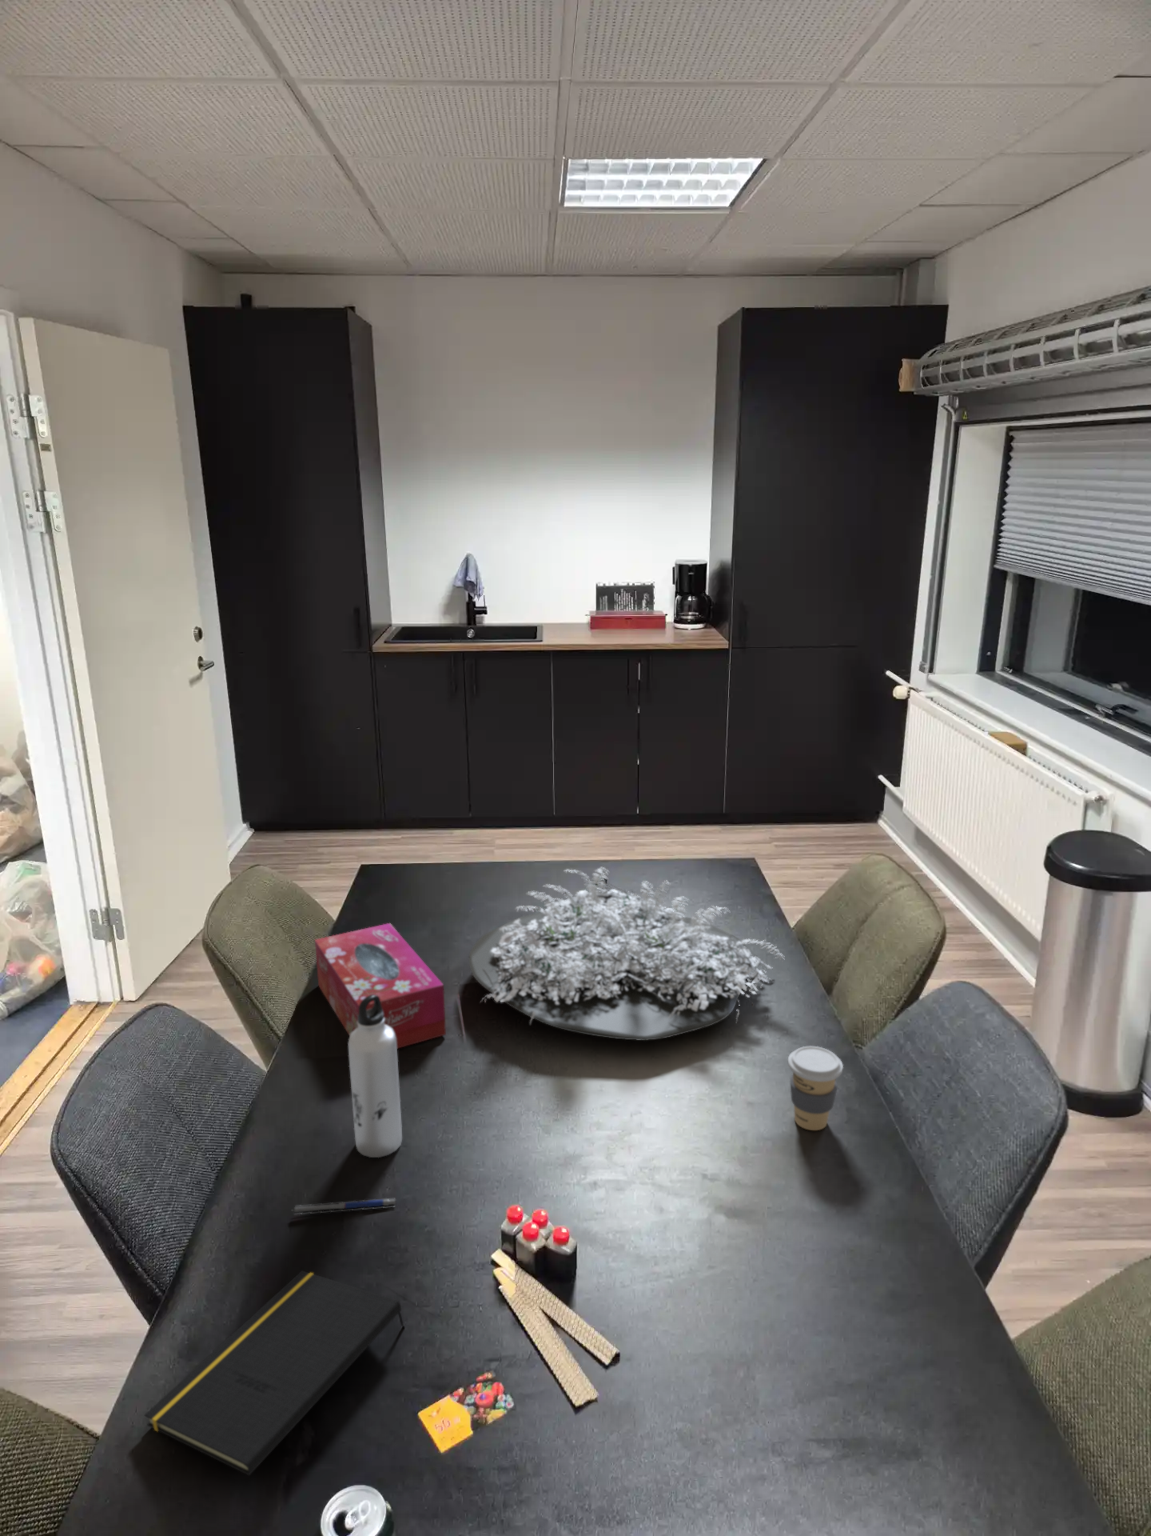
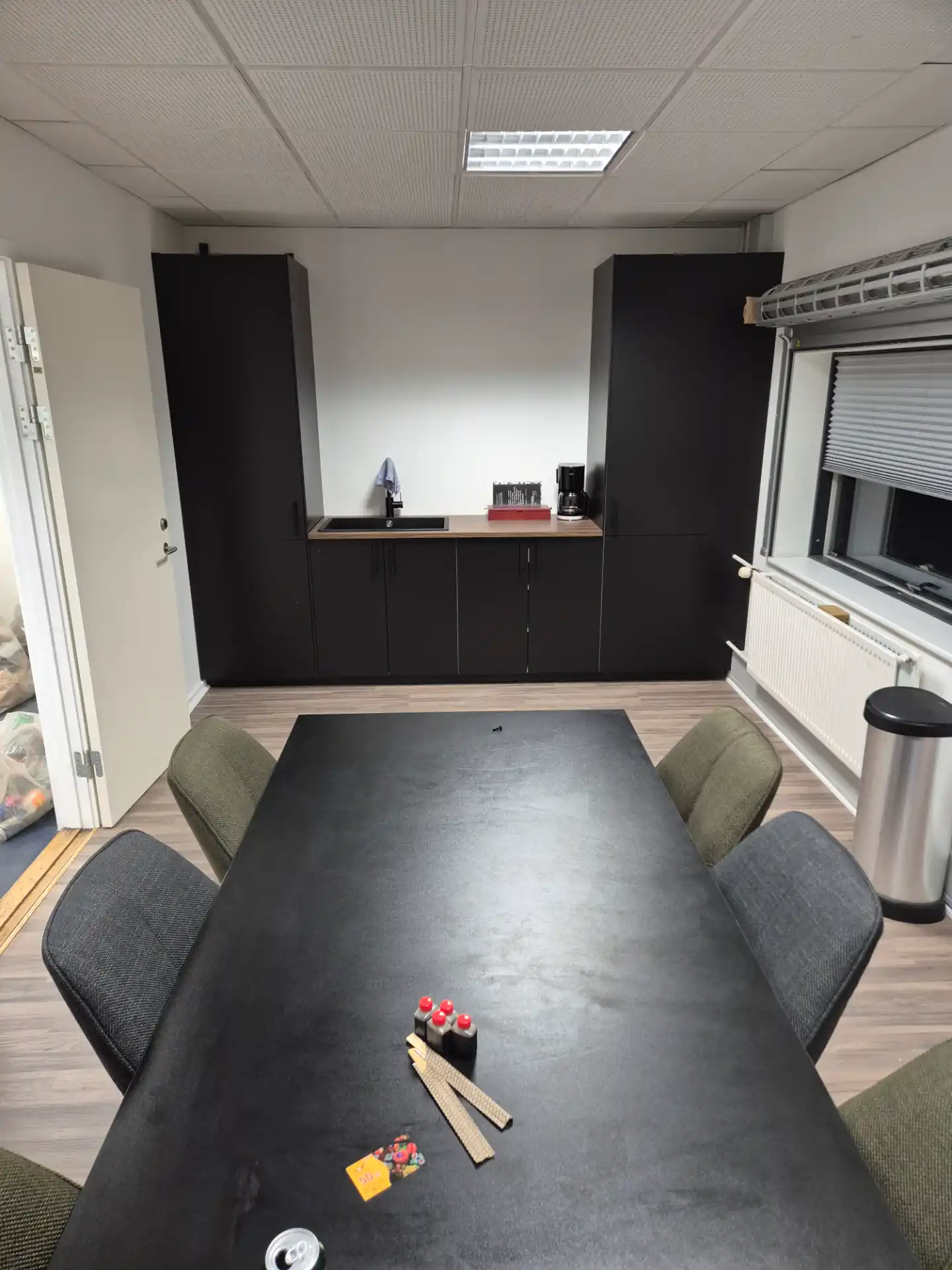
- plant [468,866,785,1041]
- water bottle [348,994,403,1159]
- tissue box [314,923,447,1050]
- pen [291,1197,397,1215]
- coffee cup [787,1046,844,1131]
- notepad [144,1270,406,1476]
